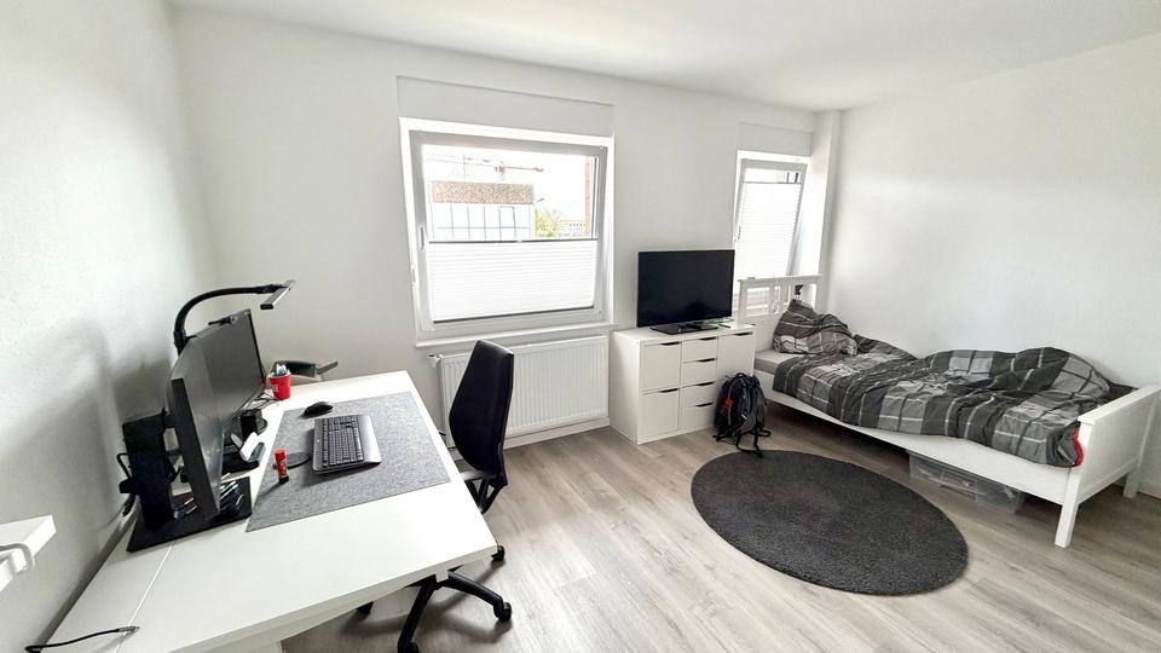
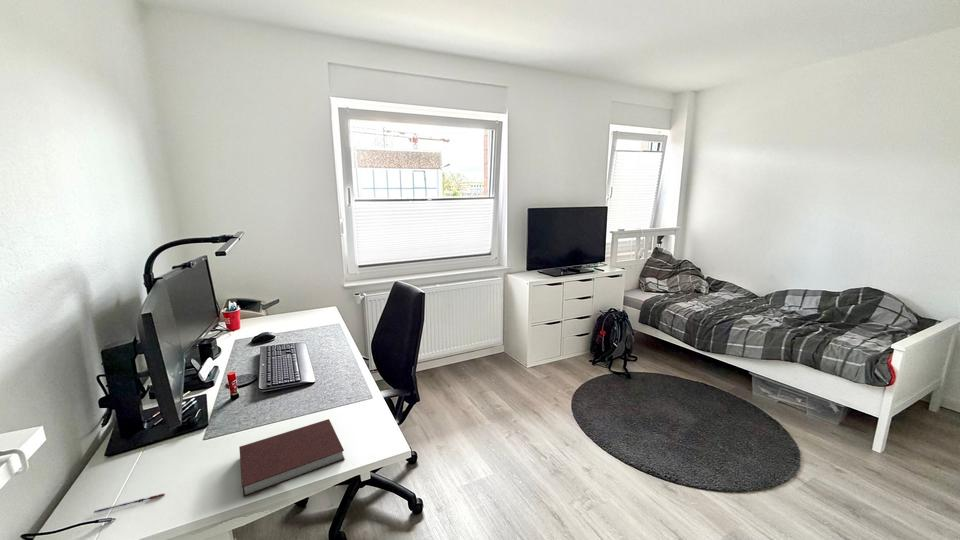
+ pen [93,492,166,514]
+ notebook [238,418,346,498]
